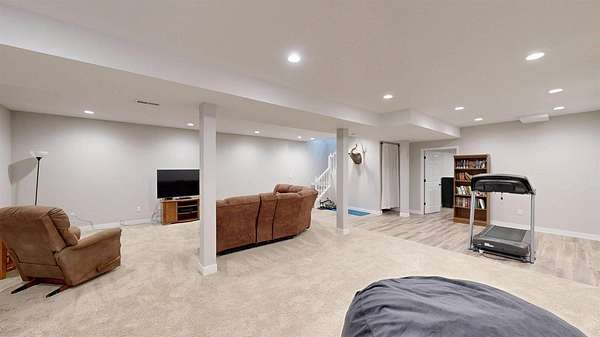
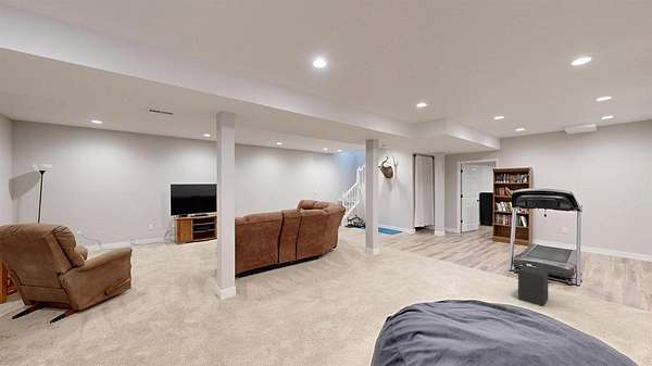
+ speaker [517,264,549,307]
